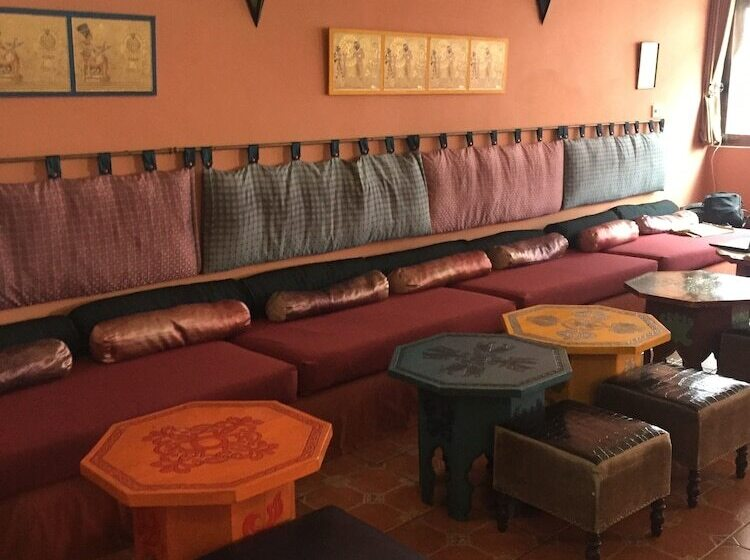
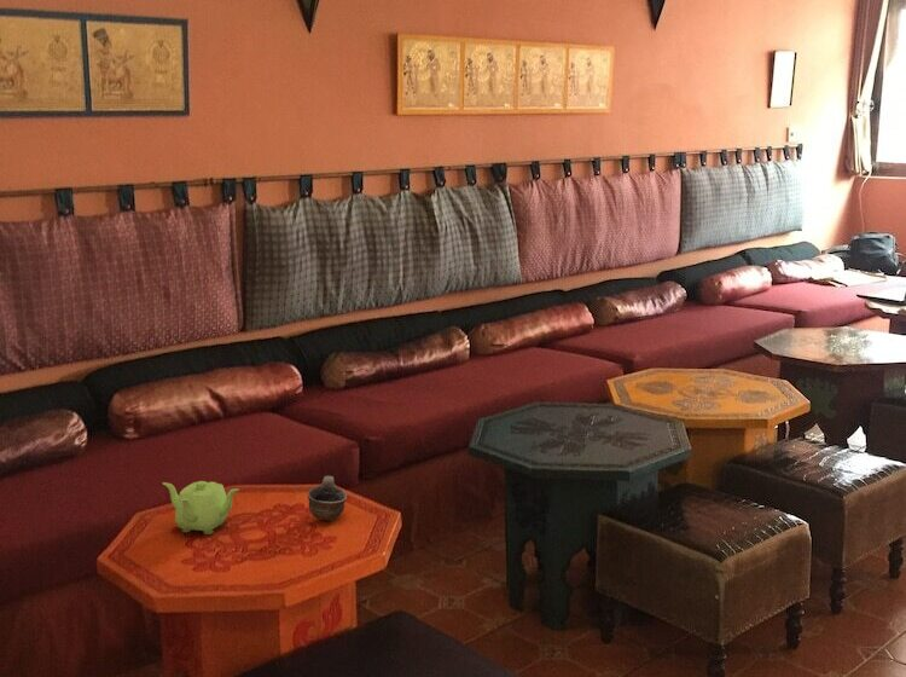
+ teapot [161,480,240,536]
+ cup [307,475,348,522]
